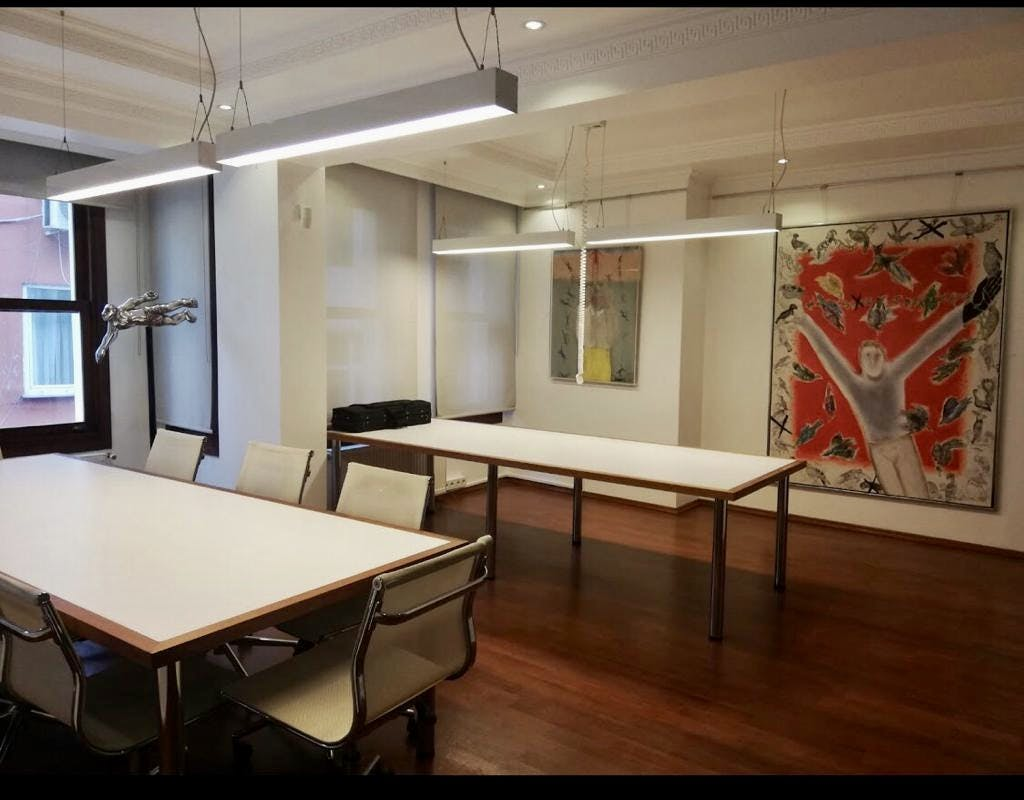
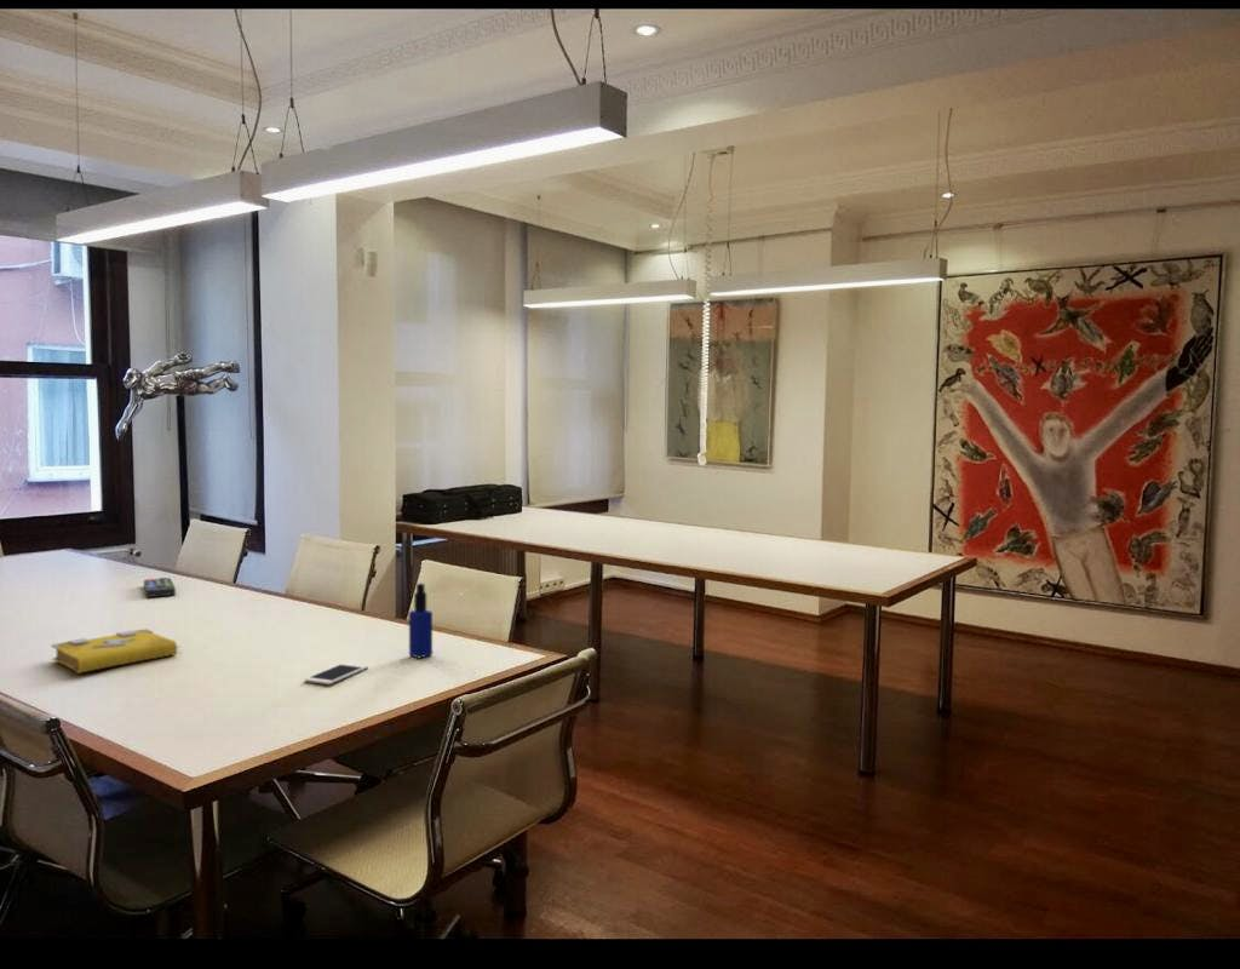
+ bottle [408,583,434,659]
+ remote control [143,577,177,598]
+ cell phone [304,661,369,686]
+ spell book [51,627,180,675]
